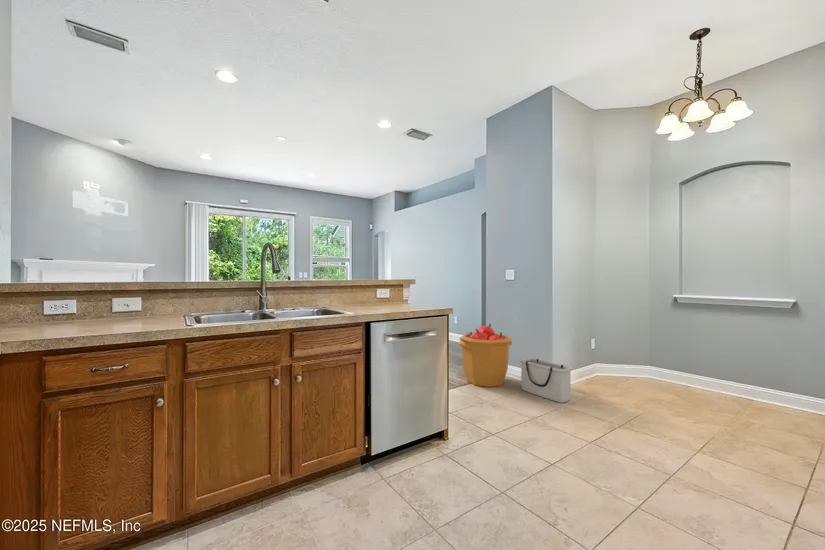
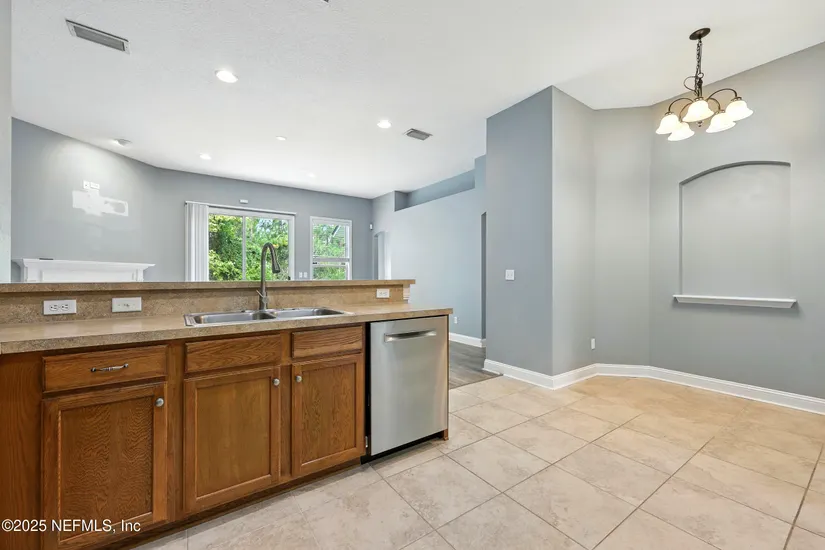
- trash can [458,322,513,388]
- storage bin [519,357,573,404]
